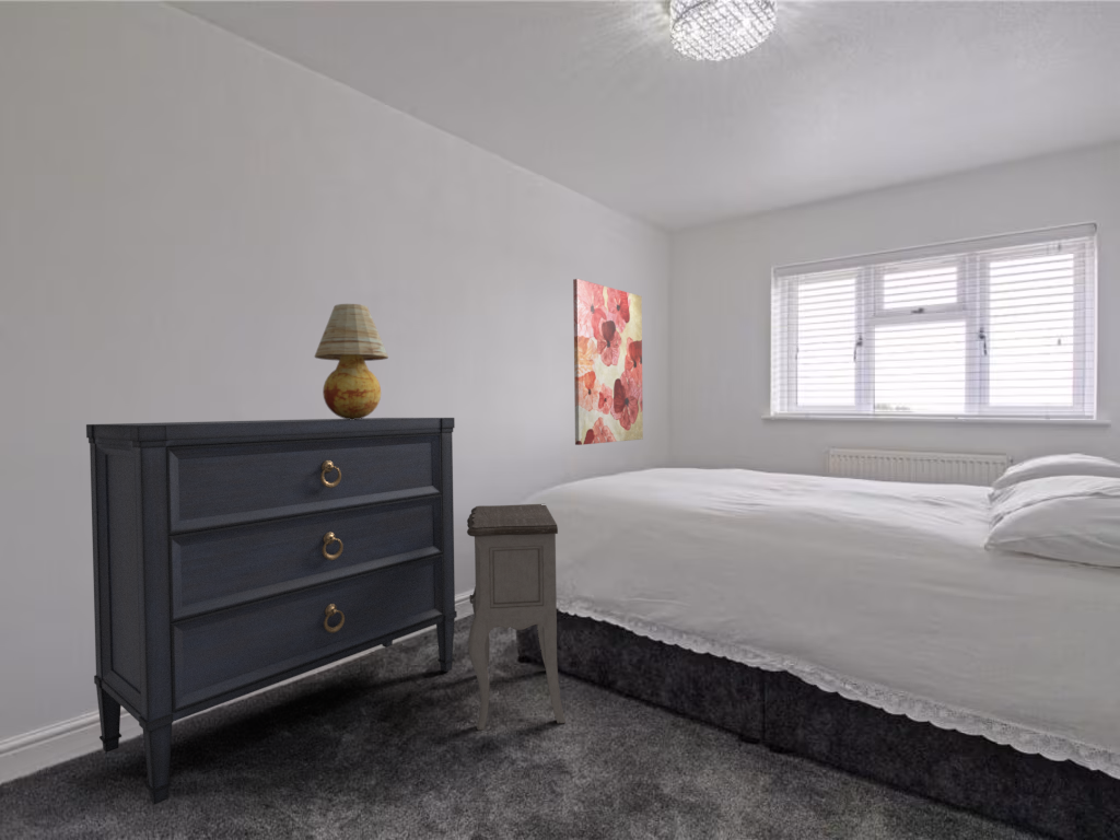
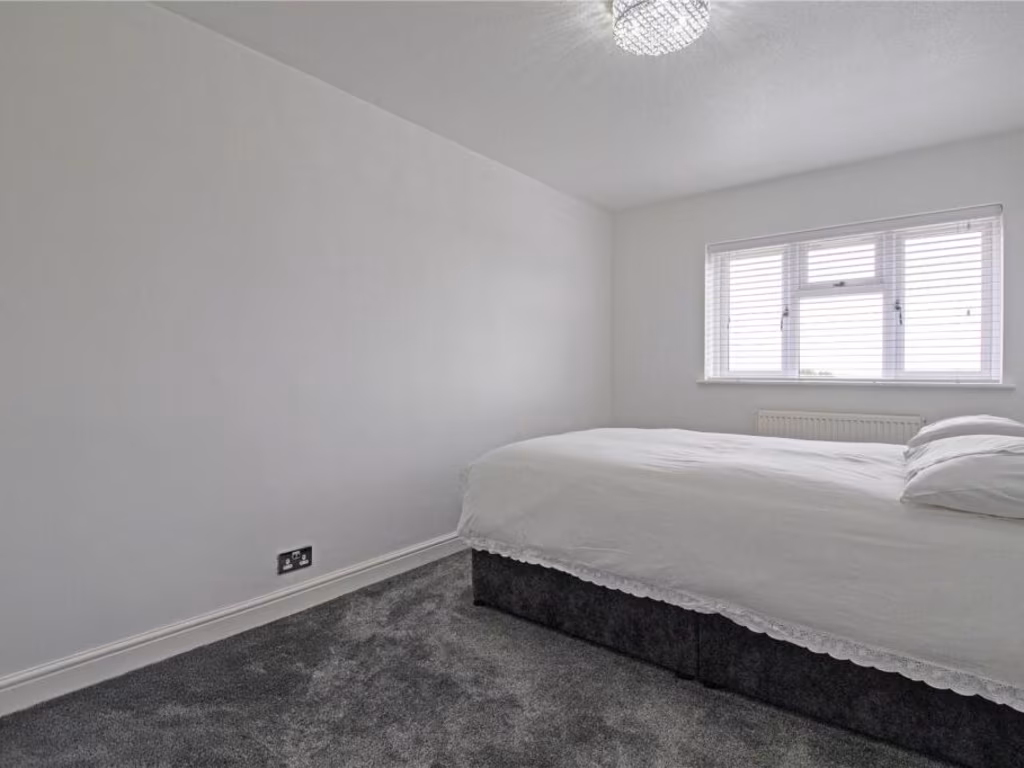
- nightstand [466,503,567,731]
- wall art [572,278,644,446]
- dresser [85,417,458,805]
- table lamp [314,303,389,420]
